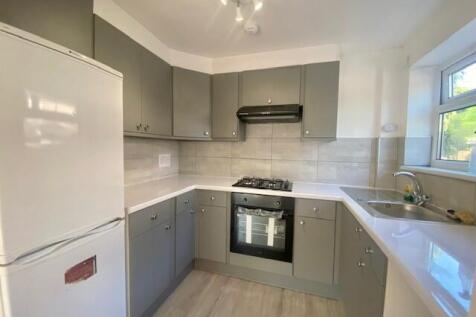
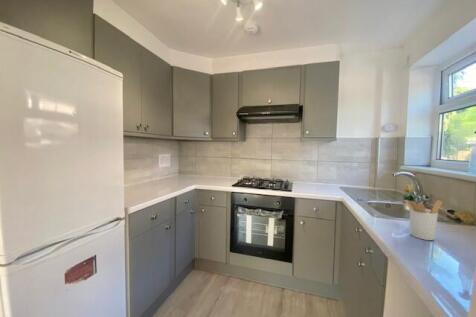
+ utensil holder [404,199,443,241]
